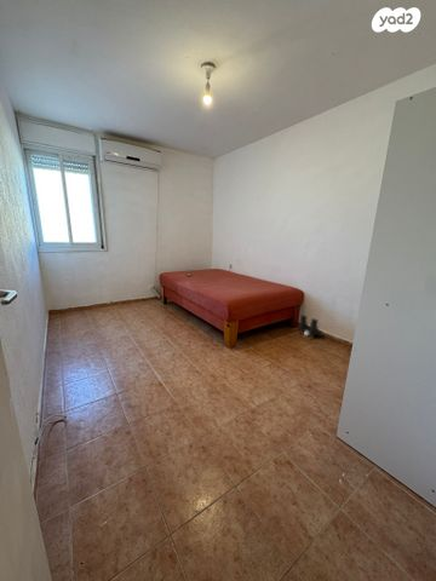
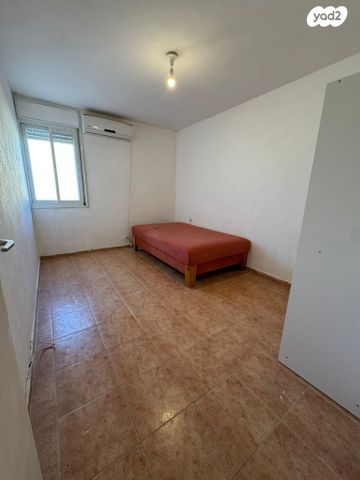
- boots [297,313,323,338]
